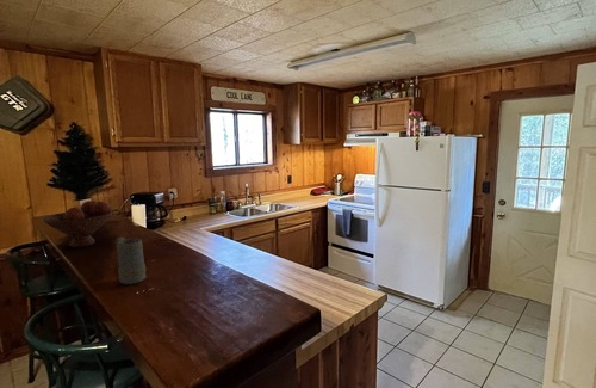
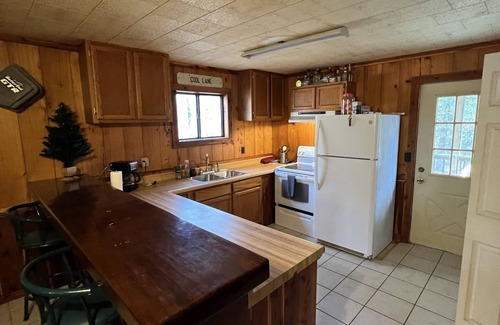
- fruit bowl [42,199,114,248]
- mug [116,236,147,285]
